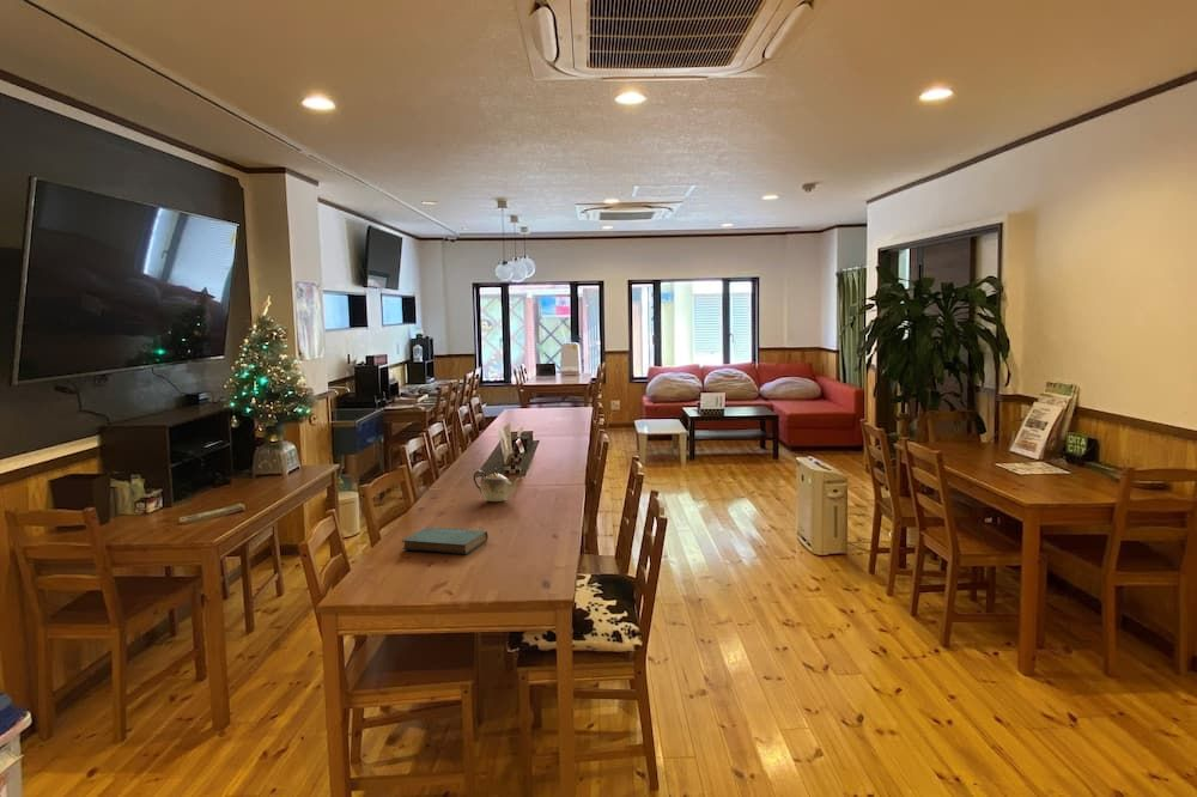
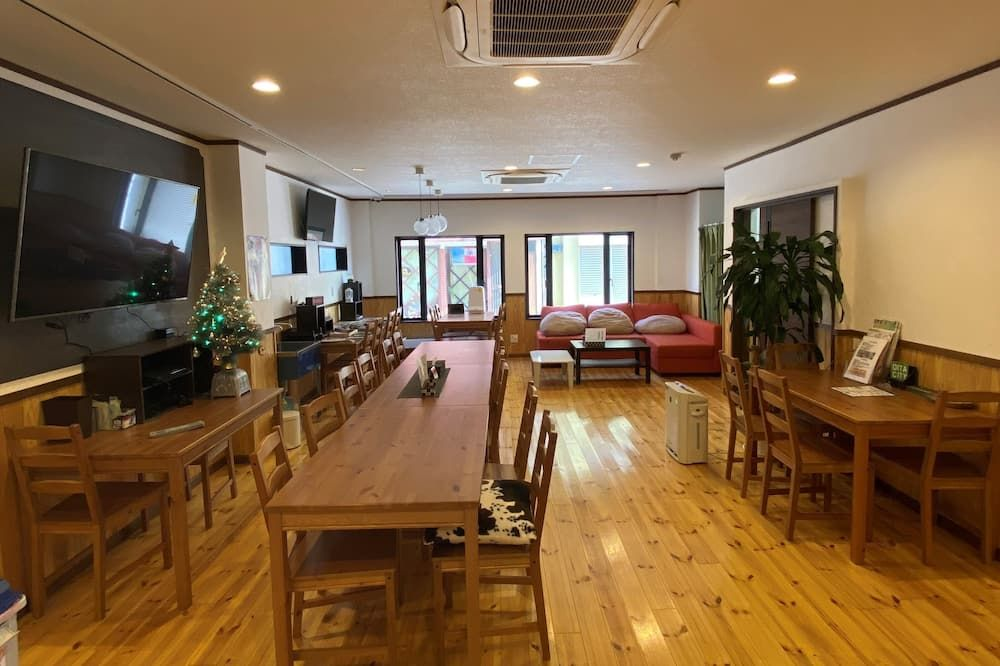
- book [401,527,490,555]
- teapot [472,468,524,503]
